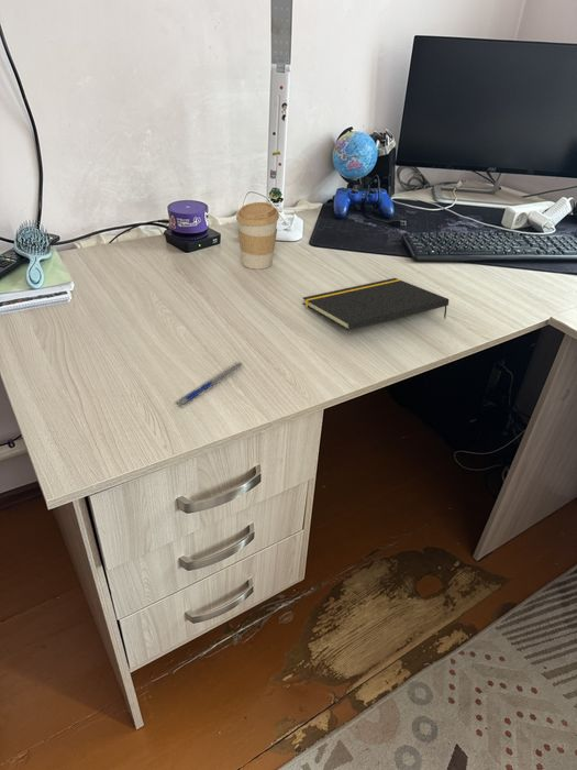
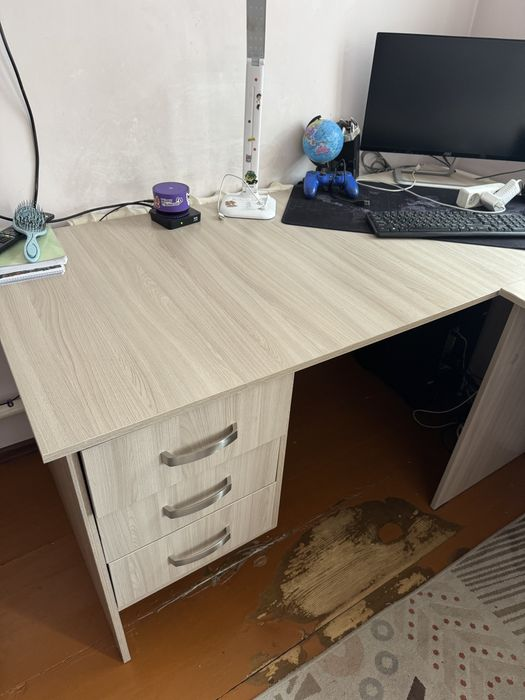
- coffee cup [235,201,280,271]
- notepad [302,277,450,332]
- pen [174,361,244,409]
